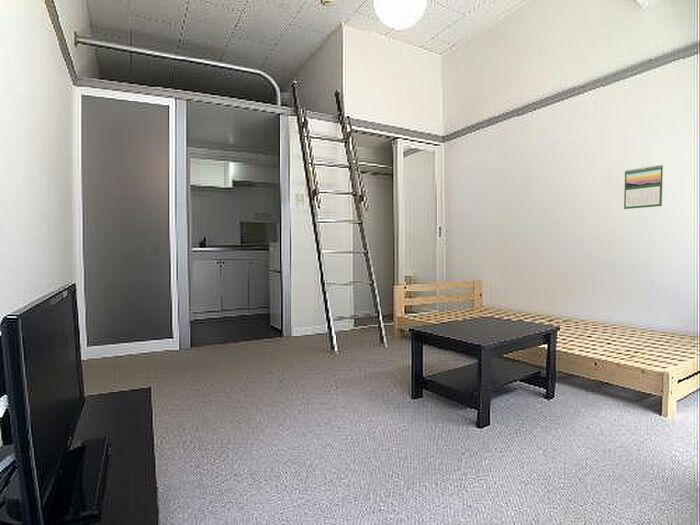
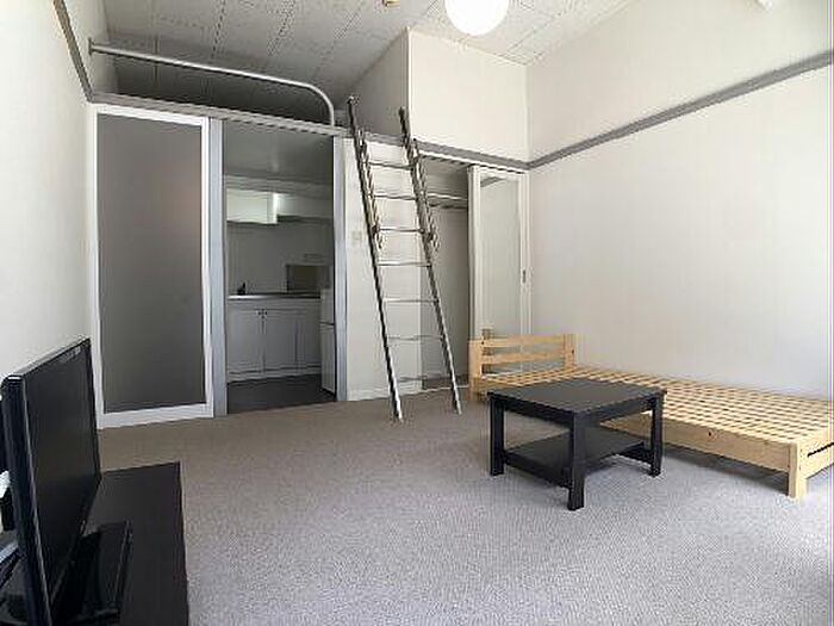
- calendar [623,164,664,210]
